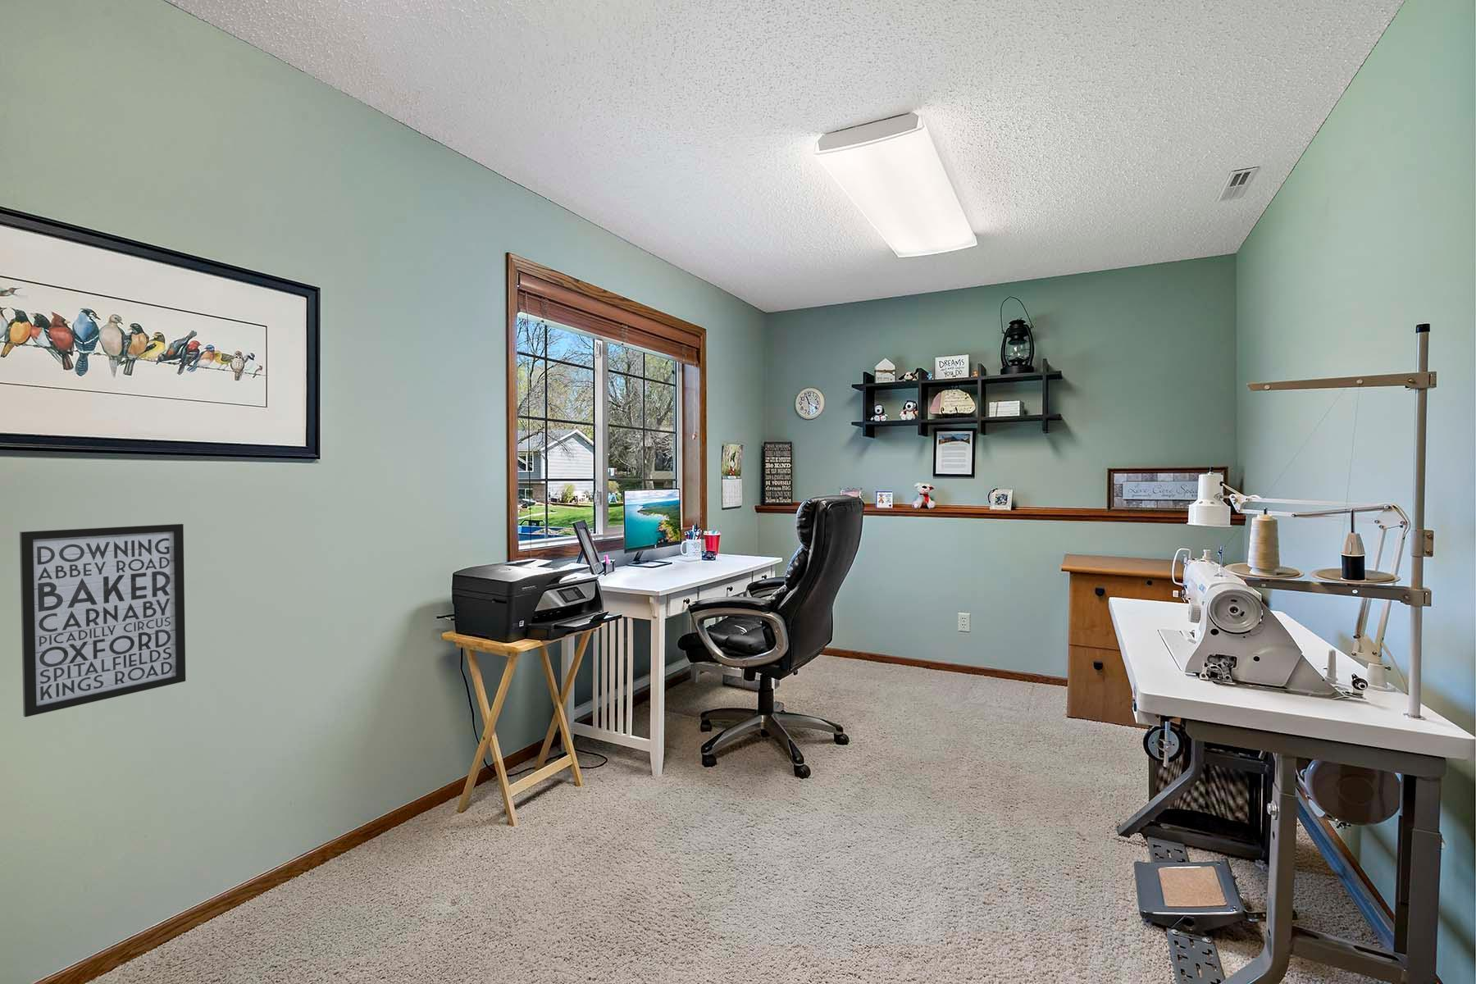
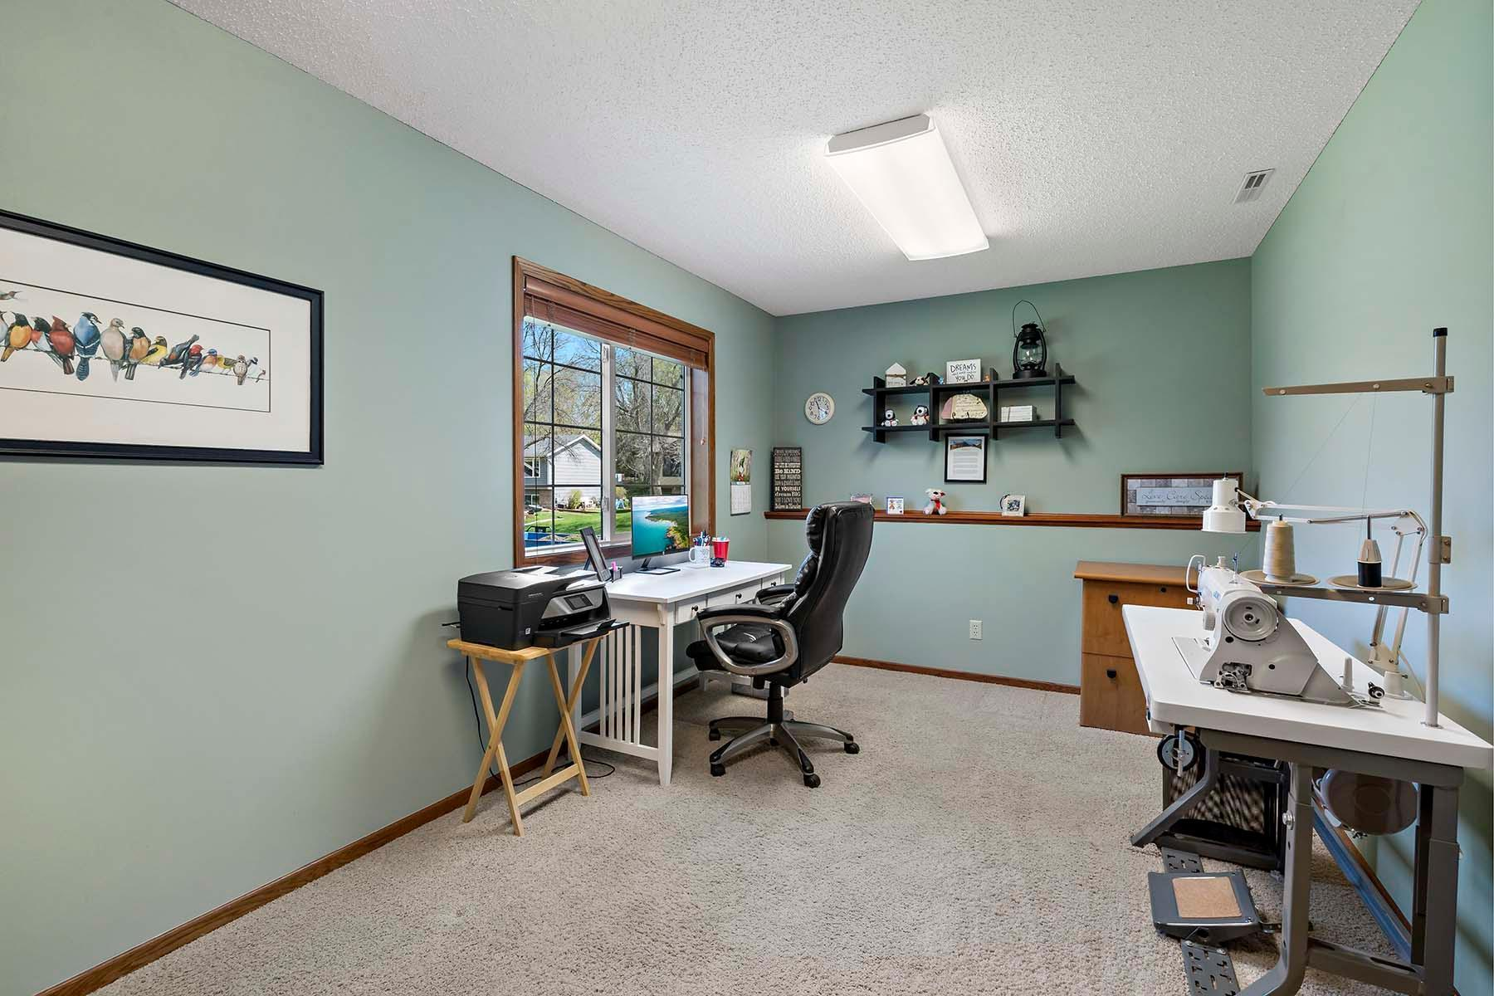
- wall art [19,523,186,717]
